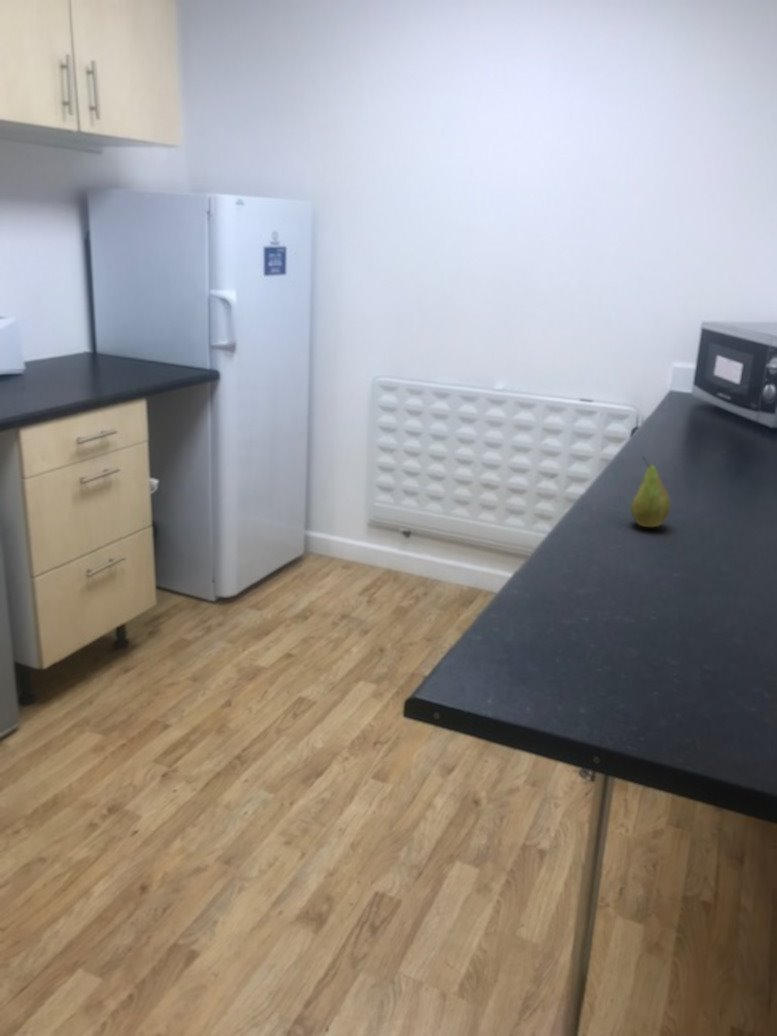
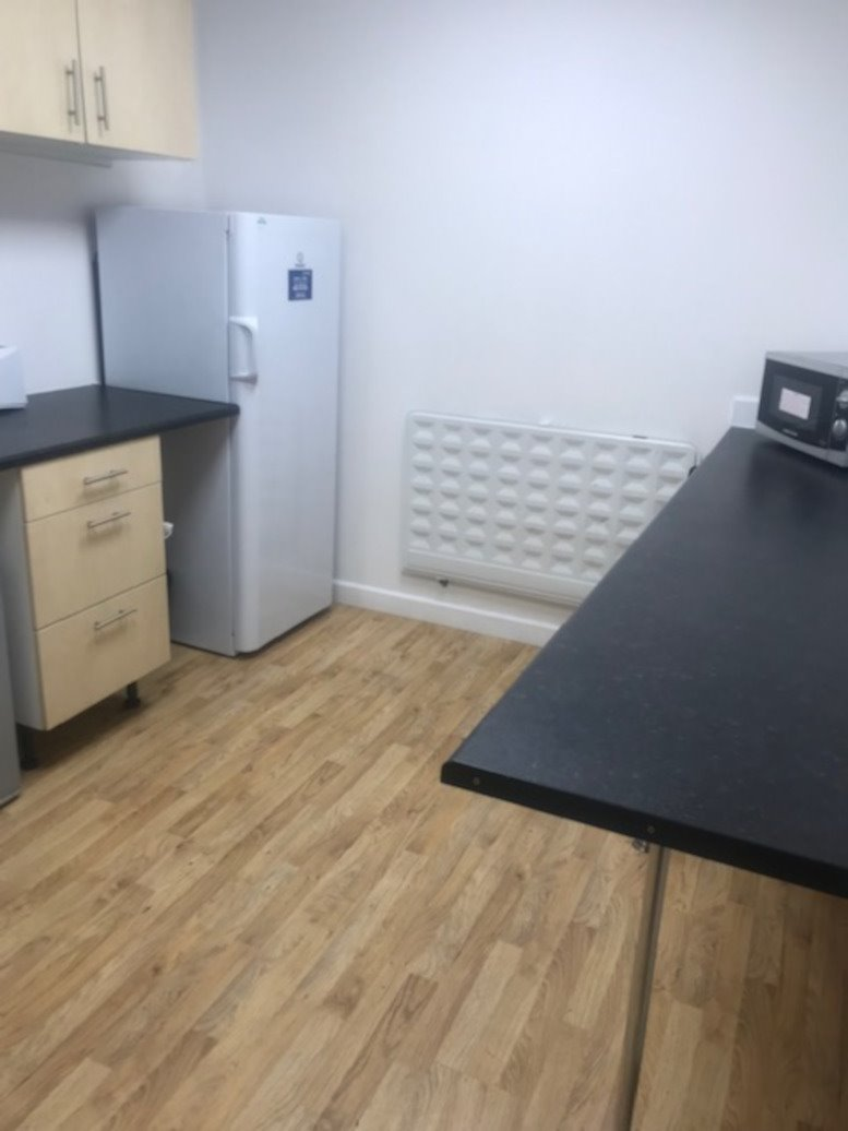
- fruit [630,455,671,528]
